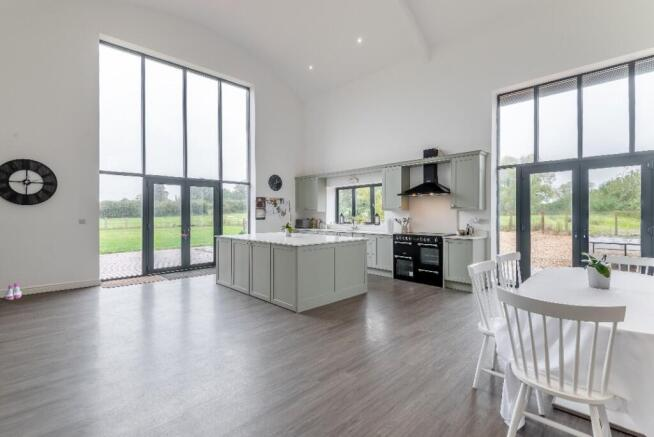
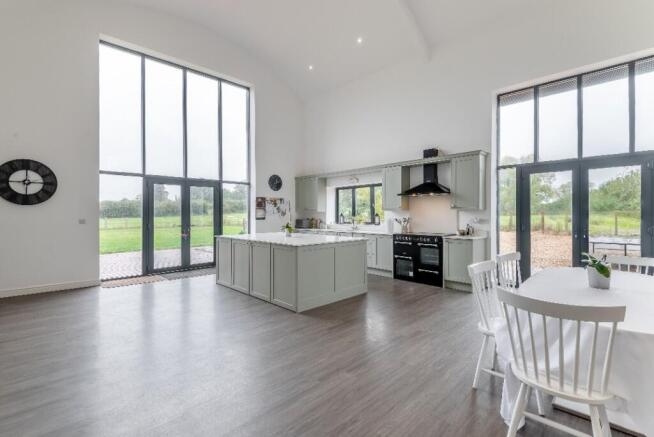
- boots [4,282,23,301]
